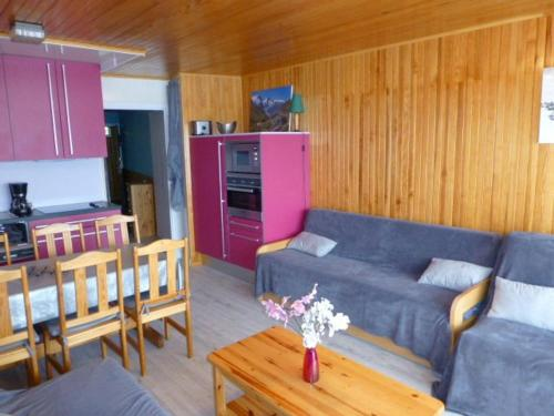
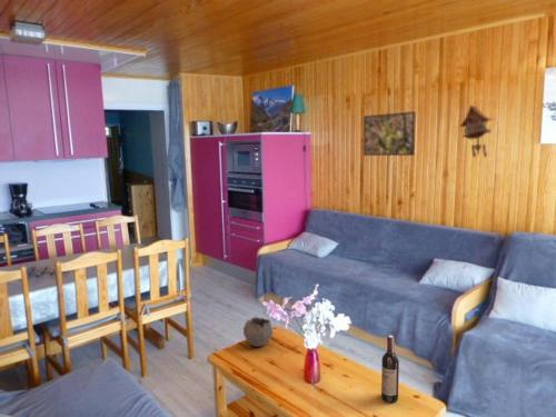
+ cuckoo clock [458,105,493,159]
+ wine bottle [380,335,400,404]
+ bowl [242,316,274,348]
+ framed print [363,110,417,157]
